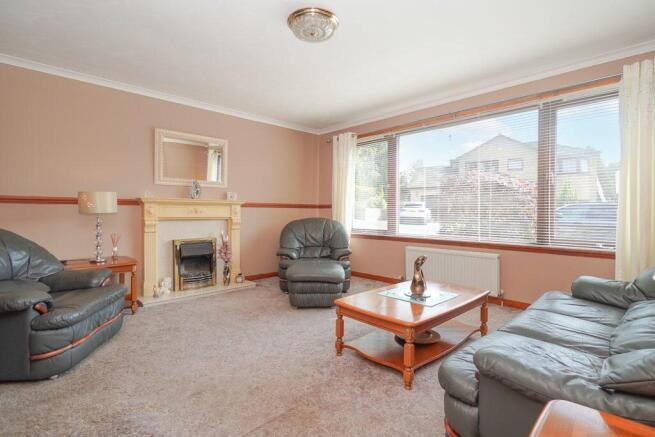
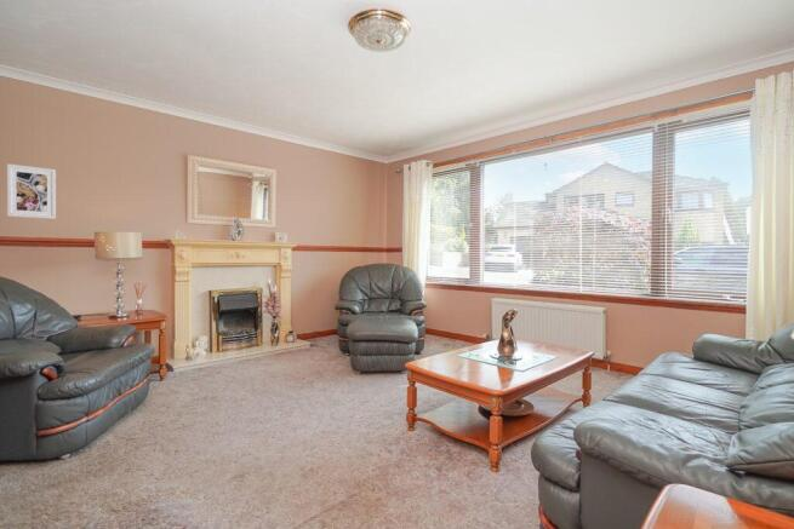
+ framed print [6,162,57,220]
